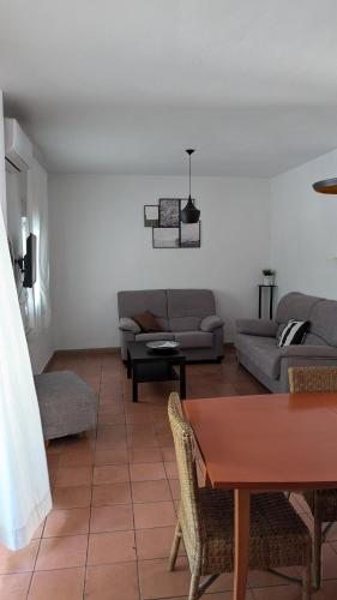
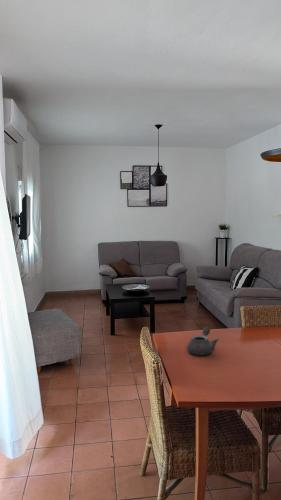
+ teapot [186,326,220,356]
